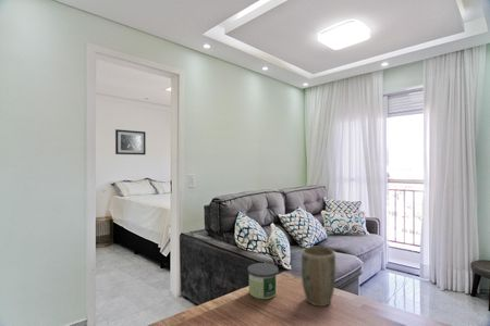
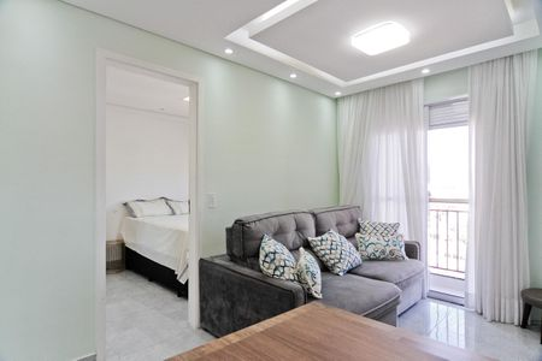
- candle [246,262,280,300]
- wall art [114,128,147,155]
- plant pot [301,246,336,308]
